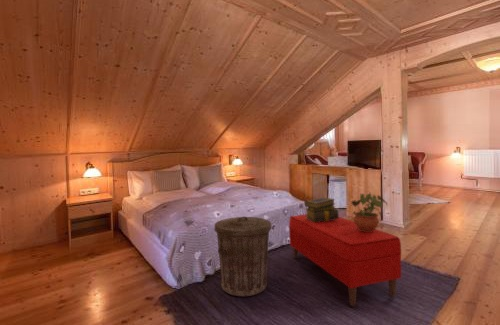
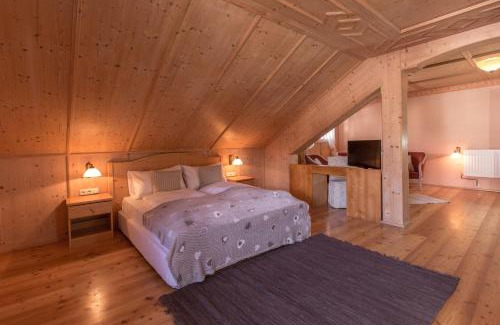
- bench [288,213,402,307]
- stack of books [303,196,340,222]
- trash can [213,215,273,297]
- potted plant [350,191,388,232]
